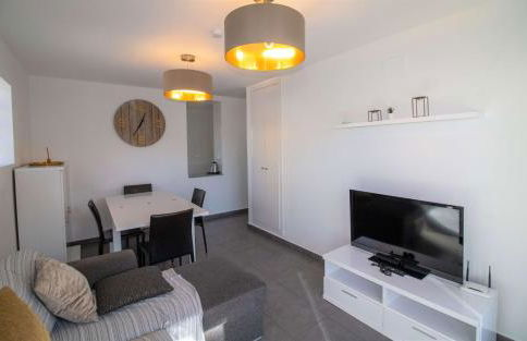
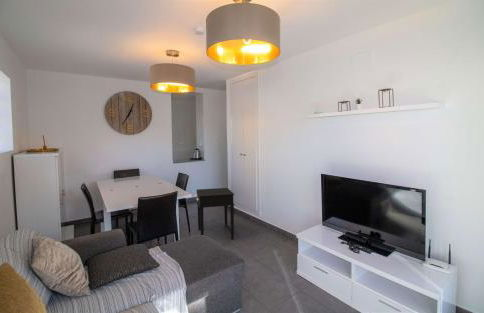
+ side table [195,187,235,240]
